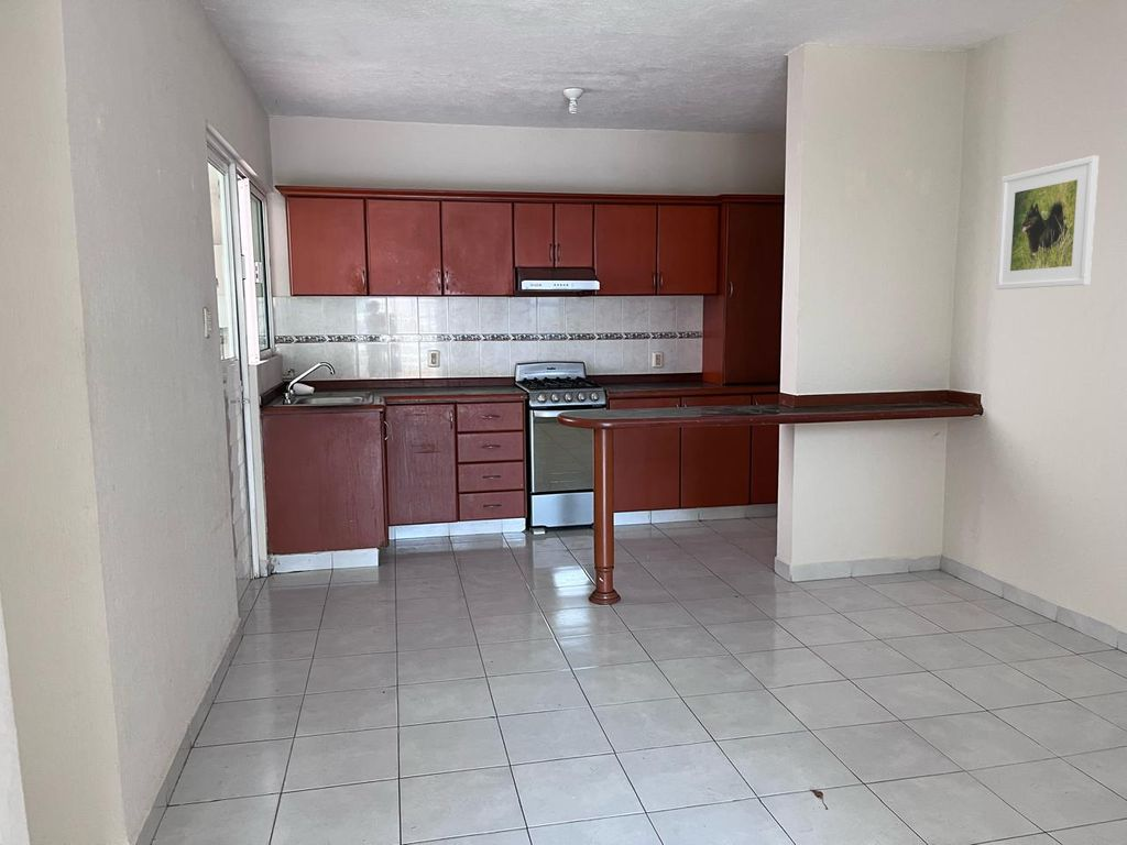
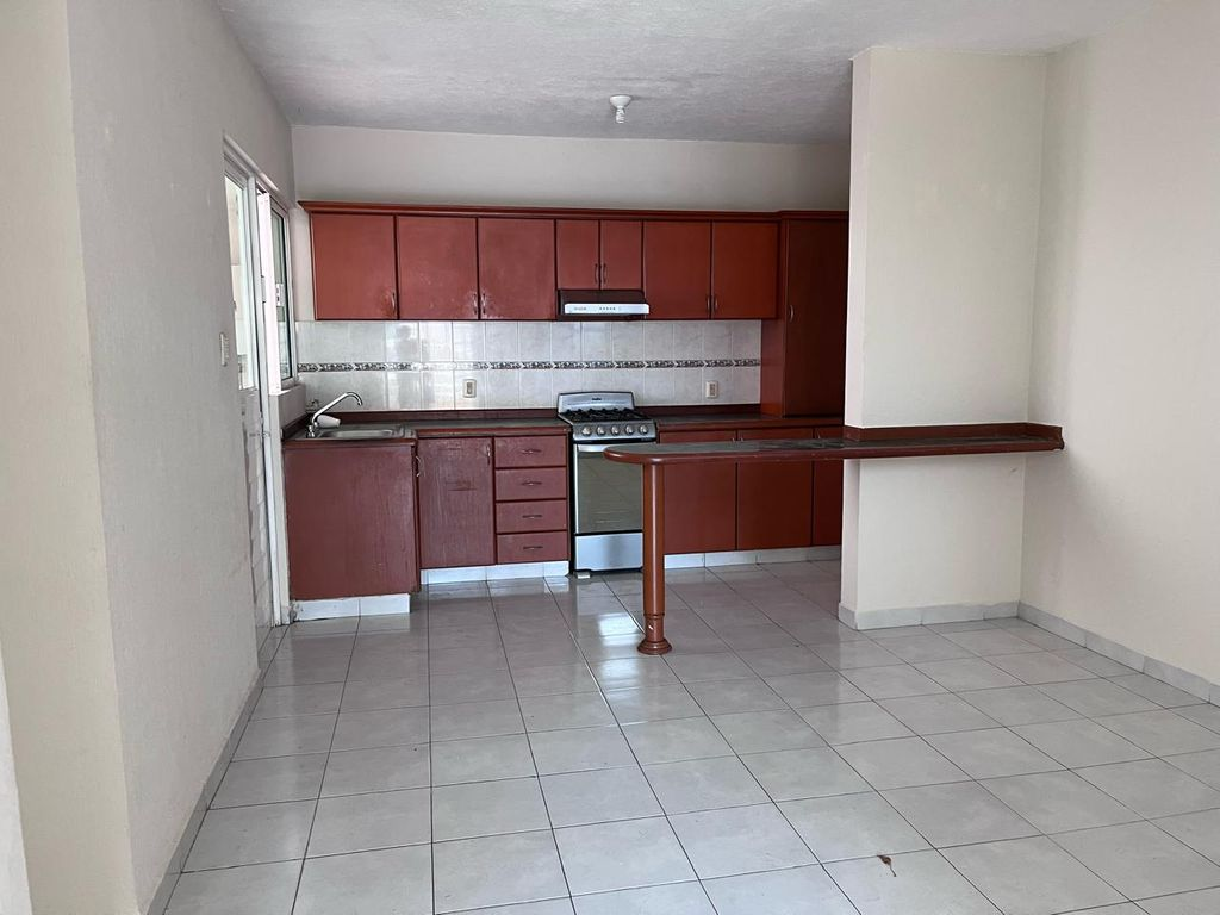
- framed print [995,155,1099,290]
